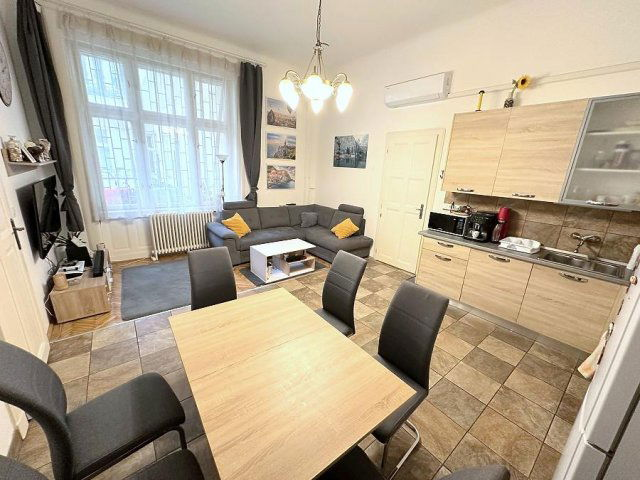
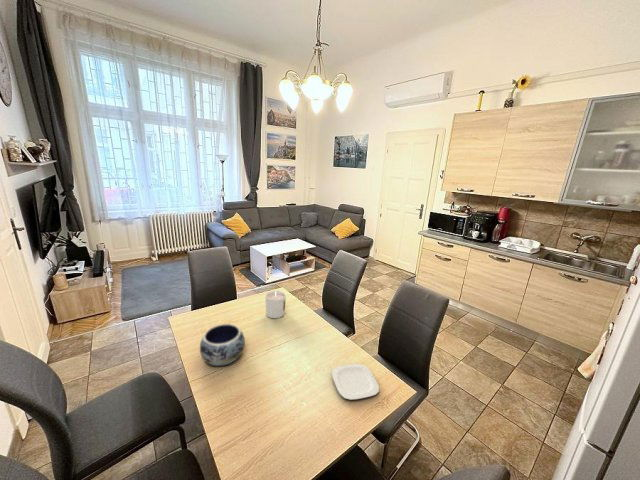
+ decorative bowl [199,323,246,367]
+ candle [265,290,287,319]
+ plate [331,363,380,401]
